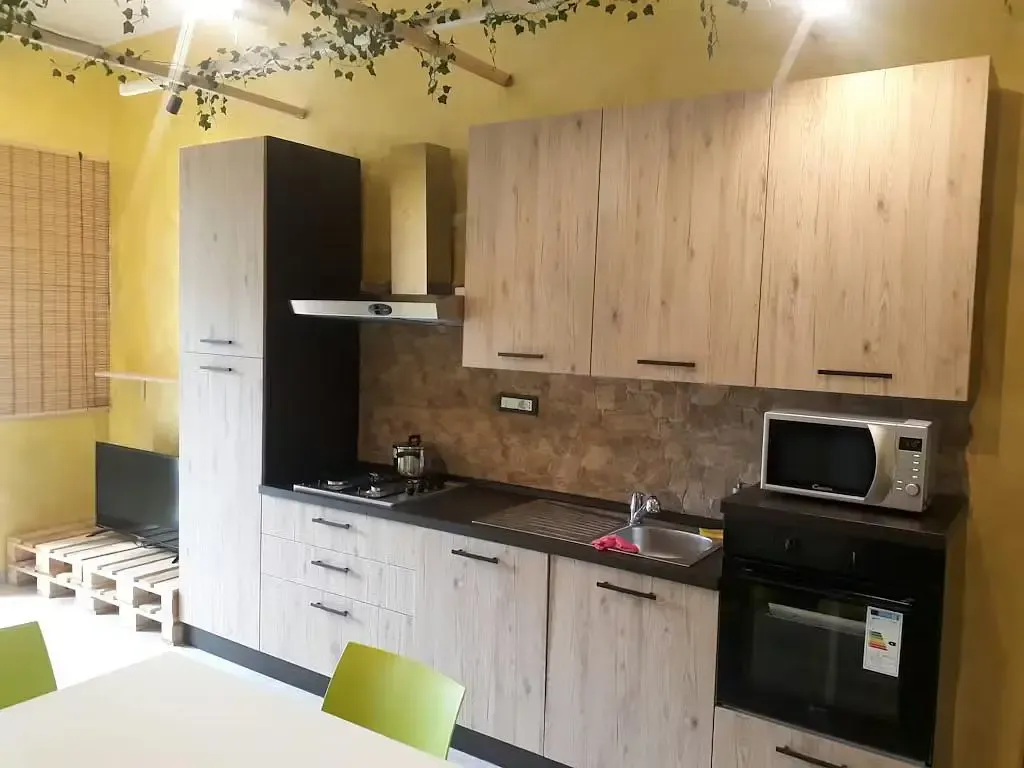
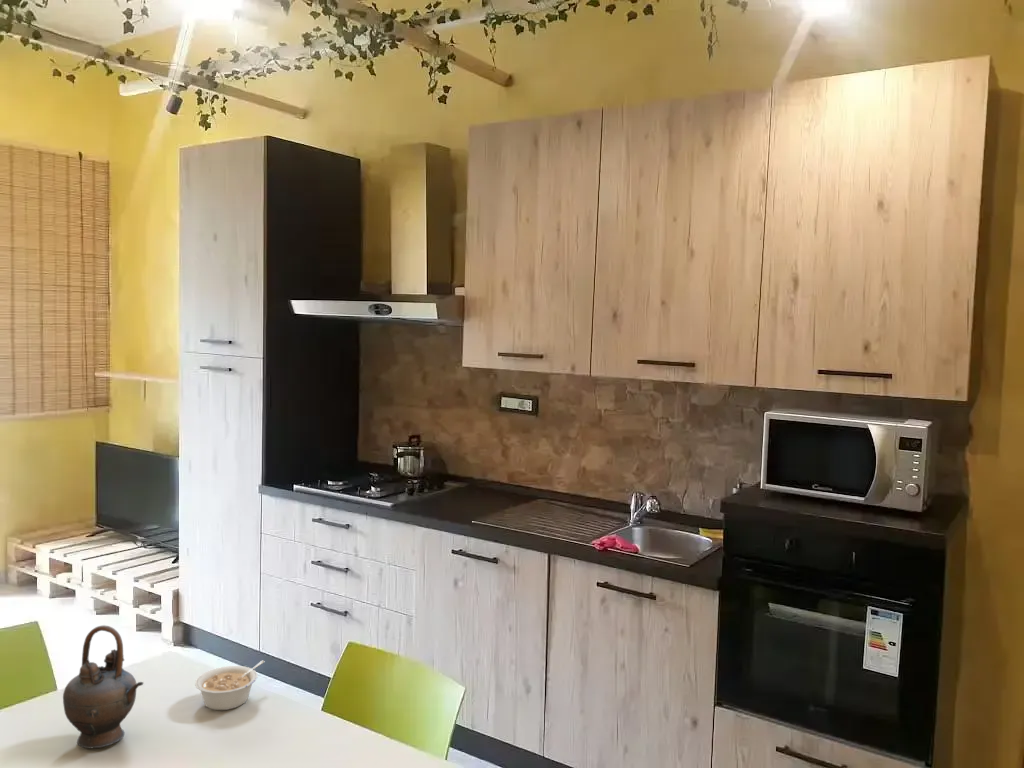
+ teapot [62,624,144,749]
+ legume [194,660,266,711]
